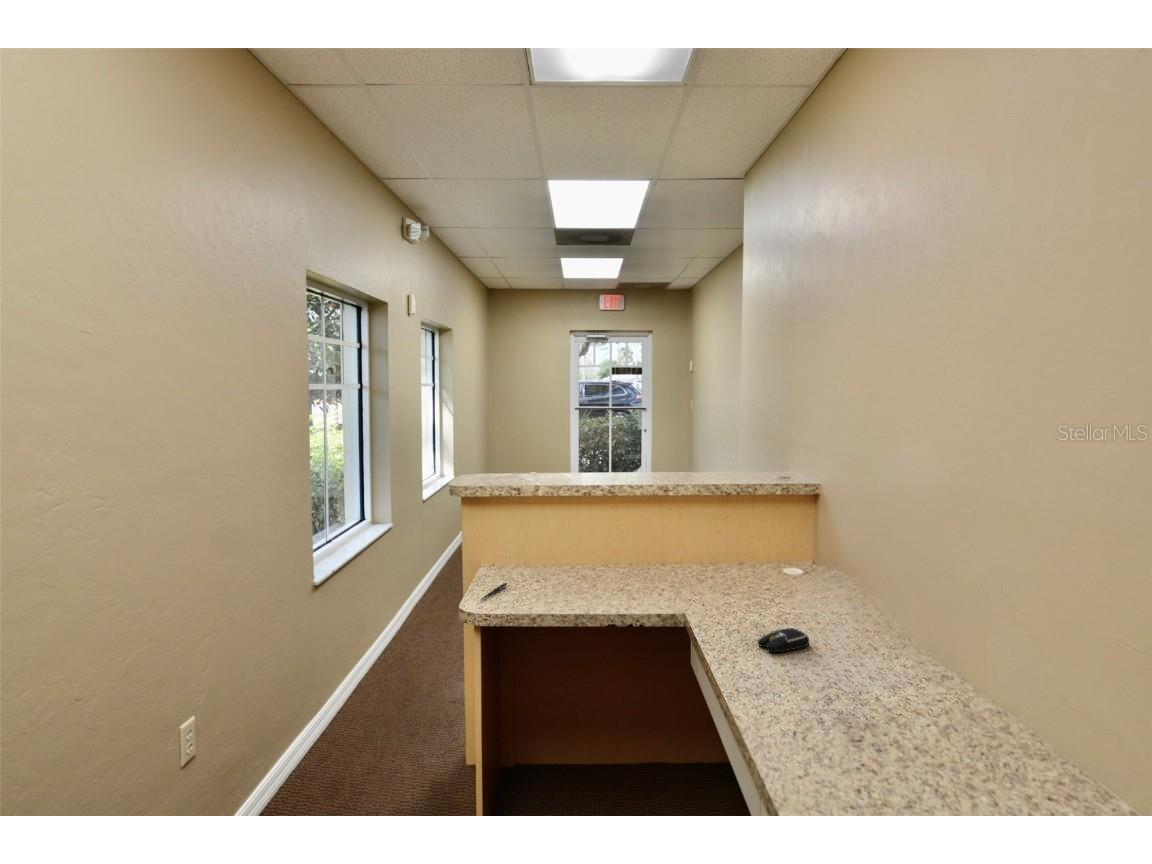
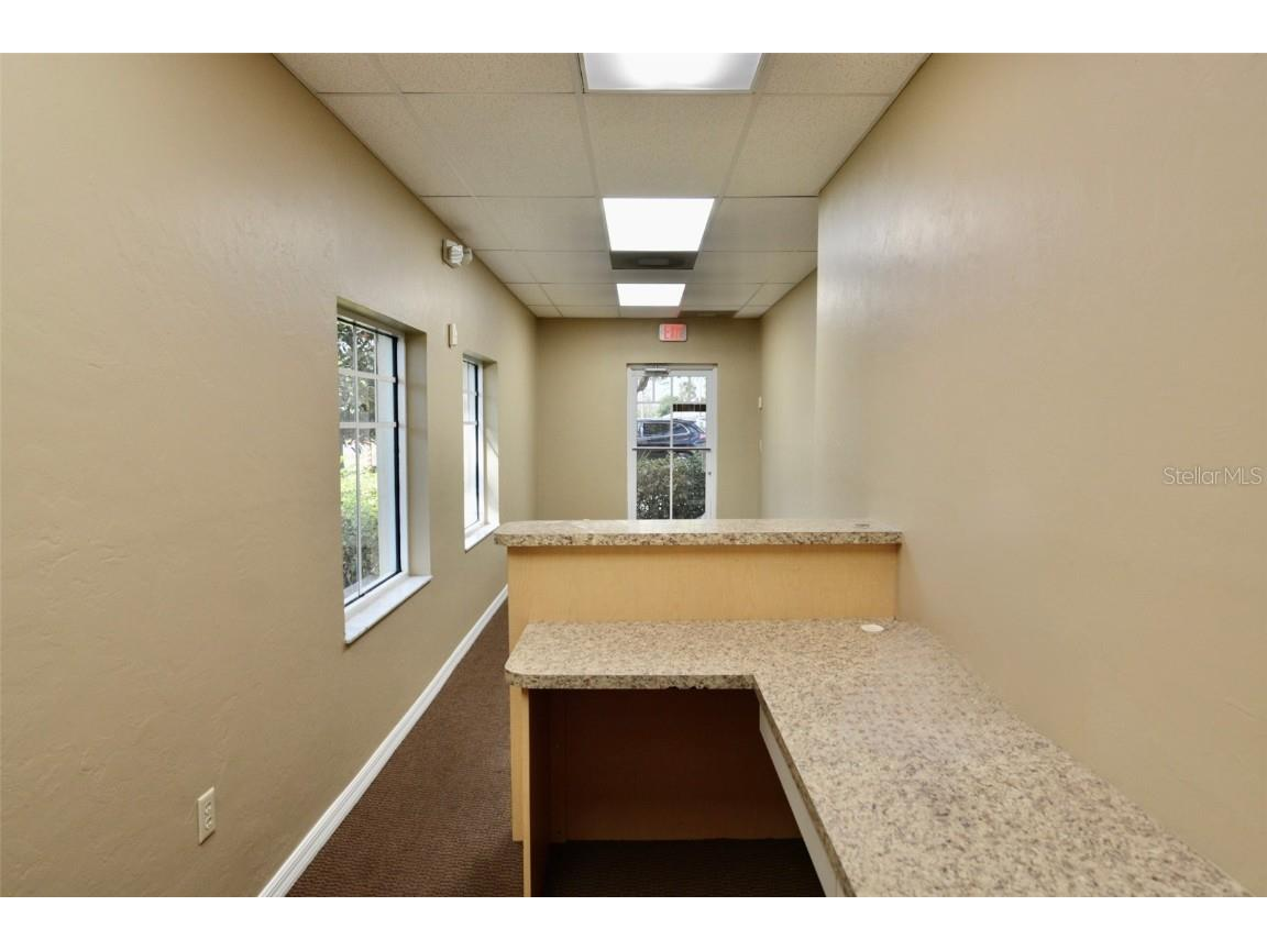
- computer mouse [757,627,810,654]
- pen [480,582,509,601]
